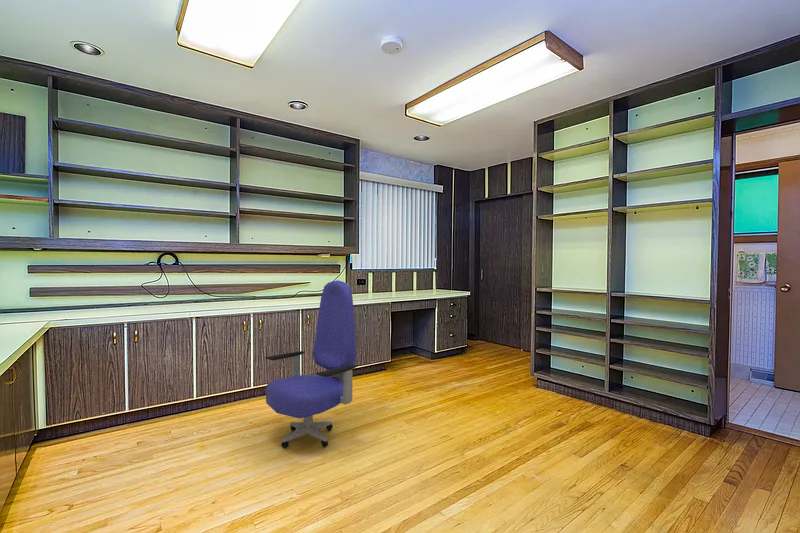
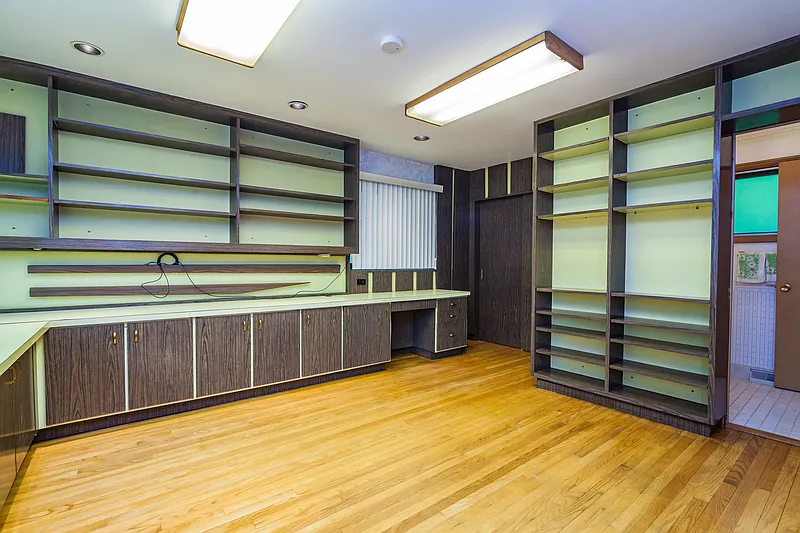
- office chair [265,279,358,449]
